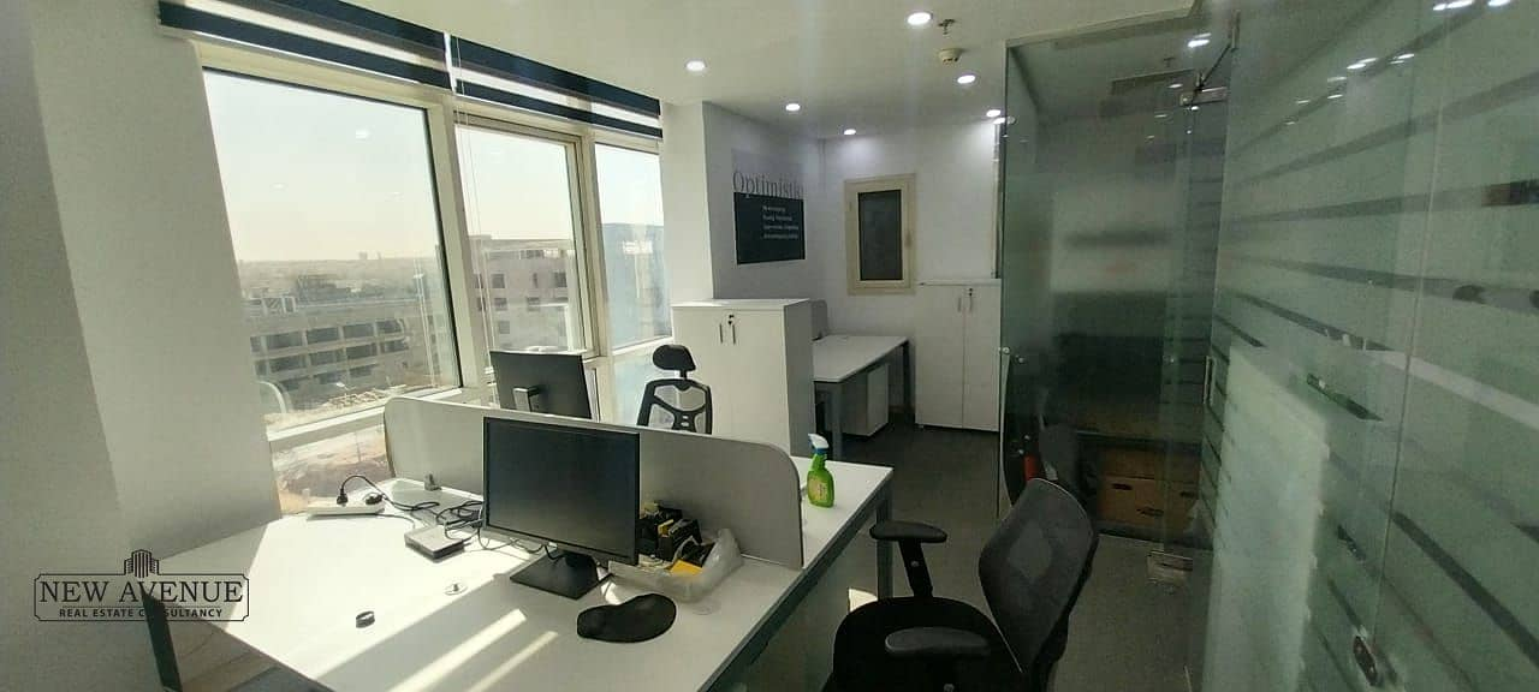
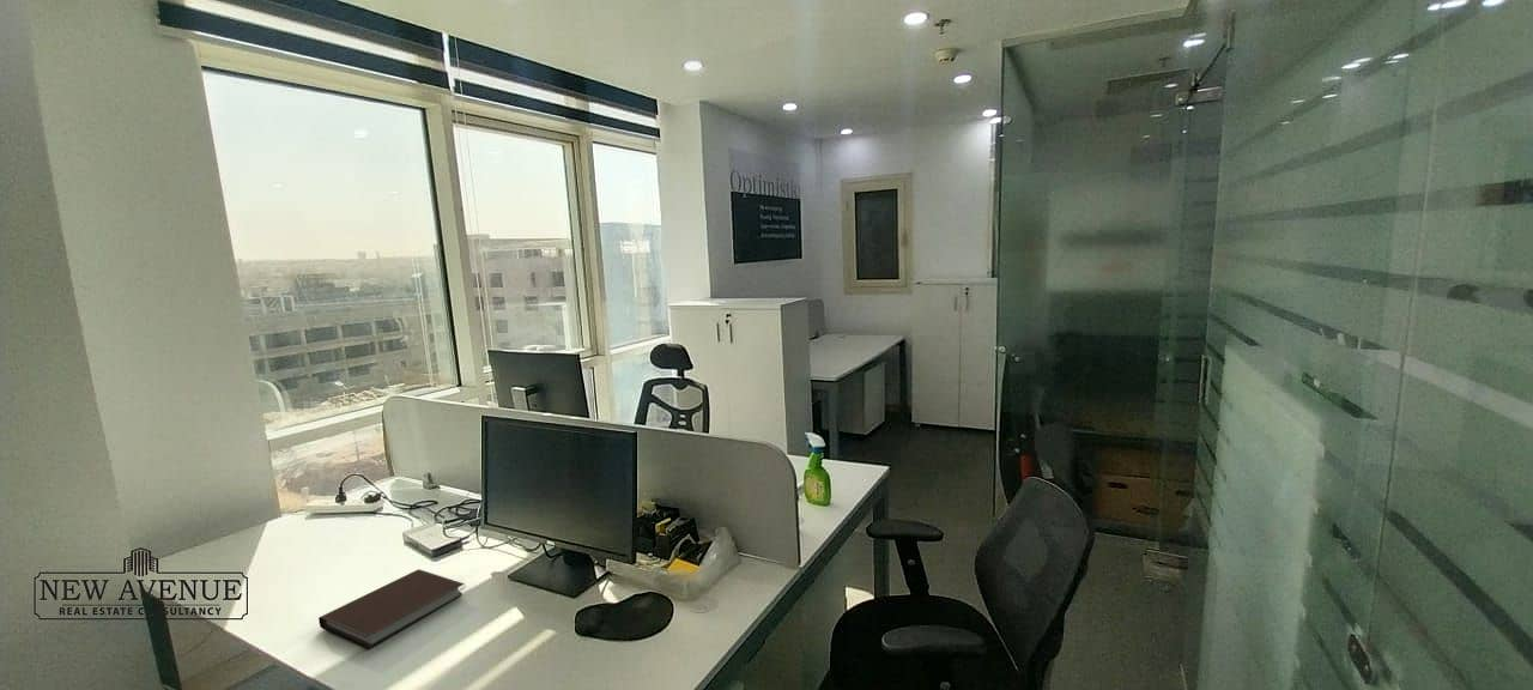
+ notebook [317,568,465,650]
